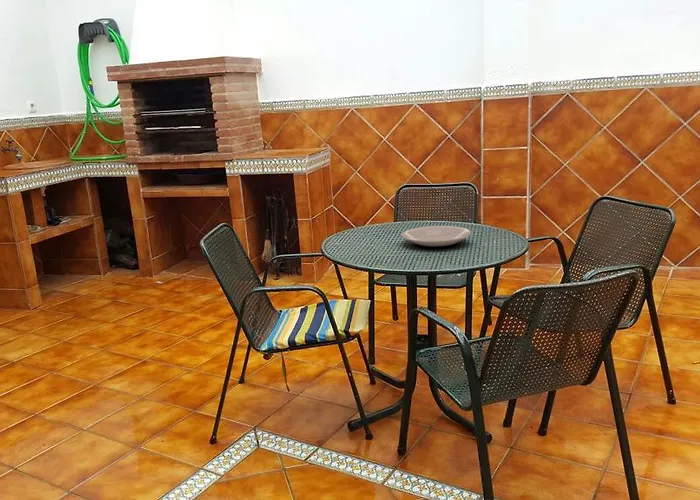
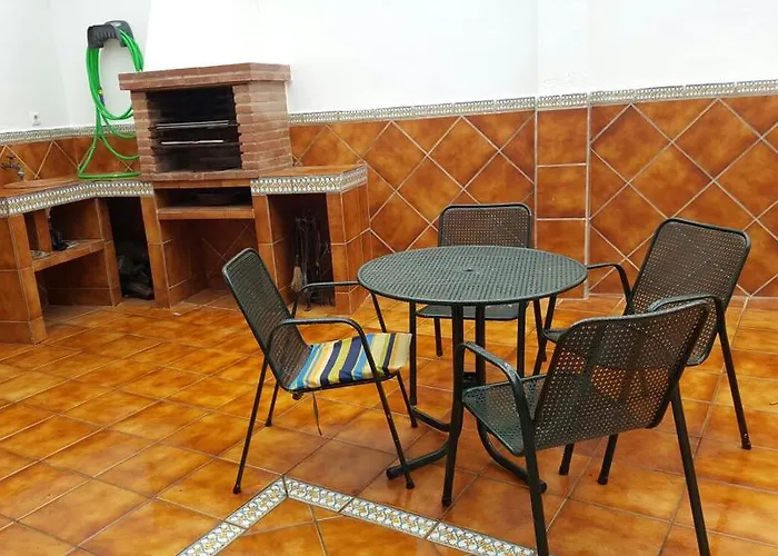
- plate [401,225,472,250]
